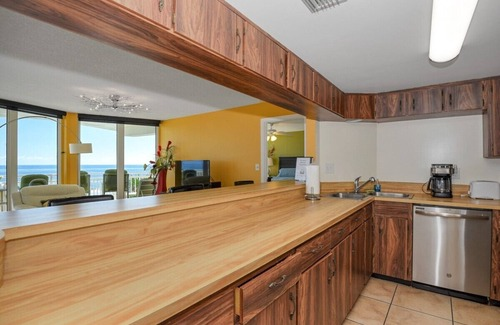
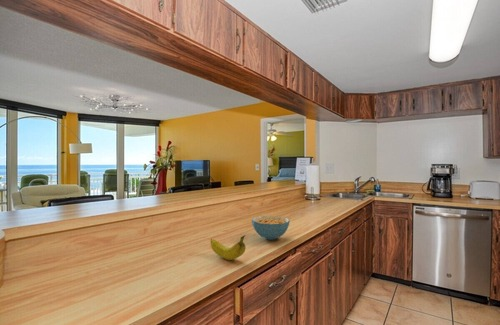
+ fruit [210,235,247,261]
+ cereal bowl [251,215,291,241]
